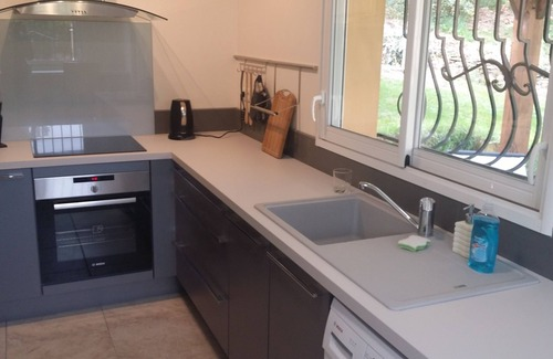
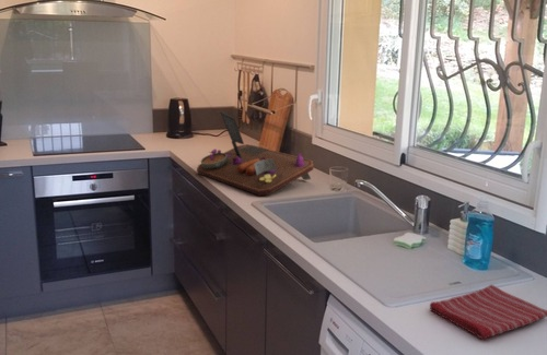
+ cutting board [196,110,315,197]
+ dish towel [429,284,547,340]
